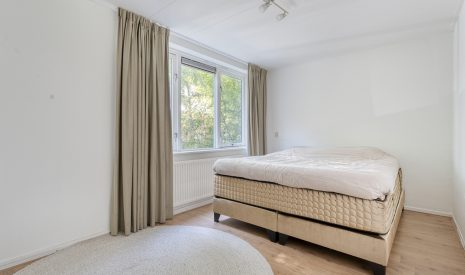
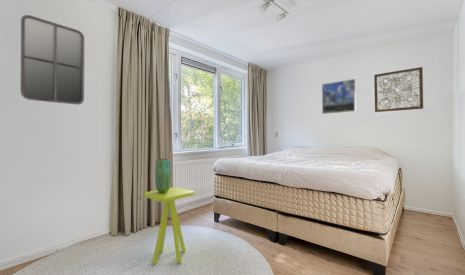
+ side table [143,186,196,265]
+ home mirror [20,14,85,105]
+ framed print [321,78,357,115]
+ vase [154,158,172,193]
+ wall art [373,66,424,113]
